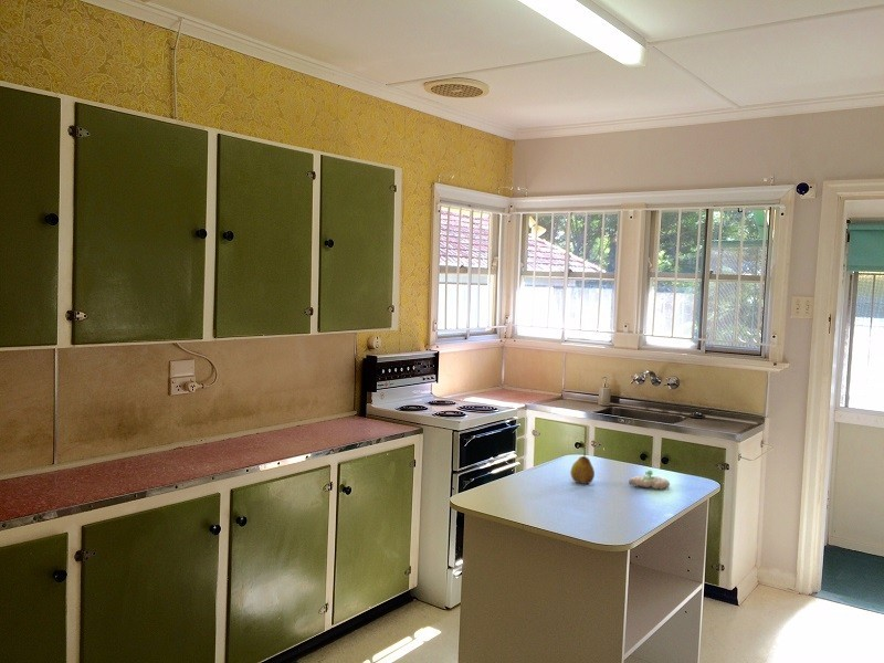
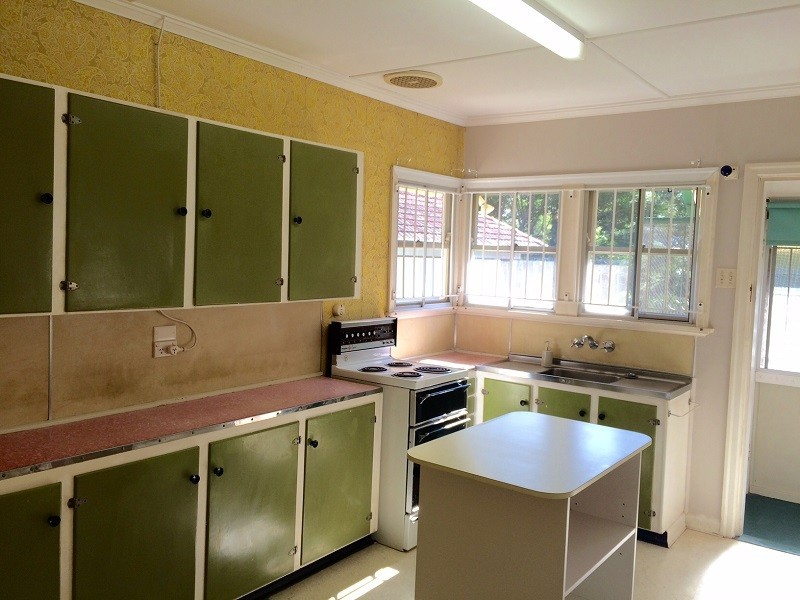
- fruit [569,452,596,485]
- flower [628,470,671,491]
